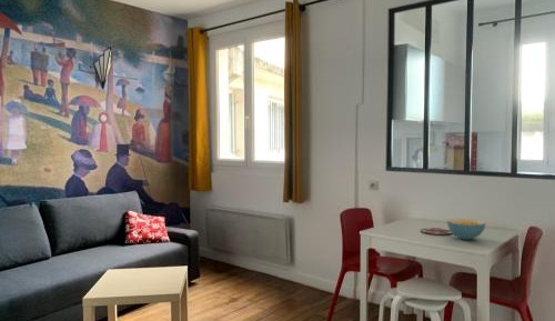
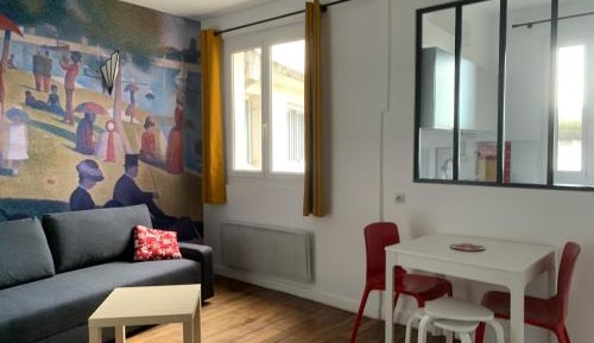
- cereal bowl [446,218,486,241]
